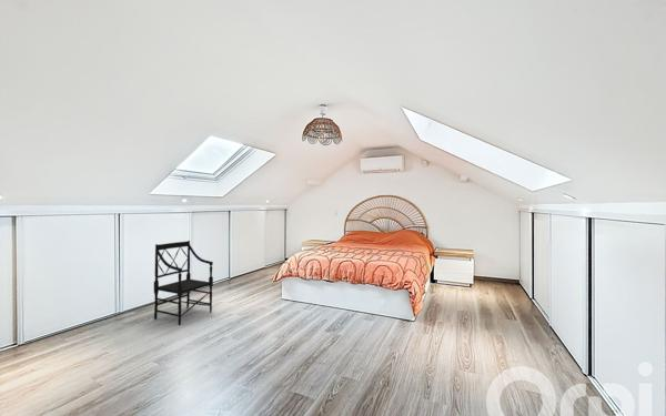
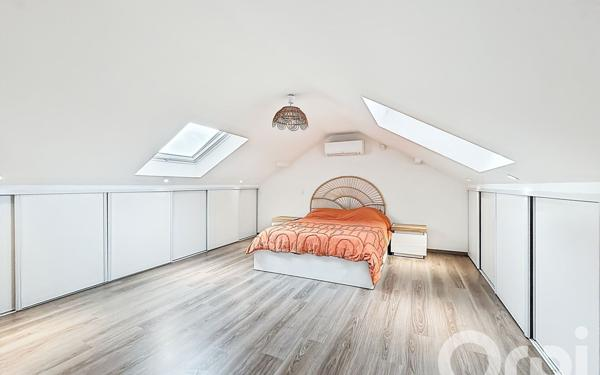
- armchair [153,240,214,326]
